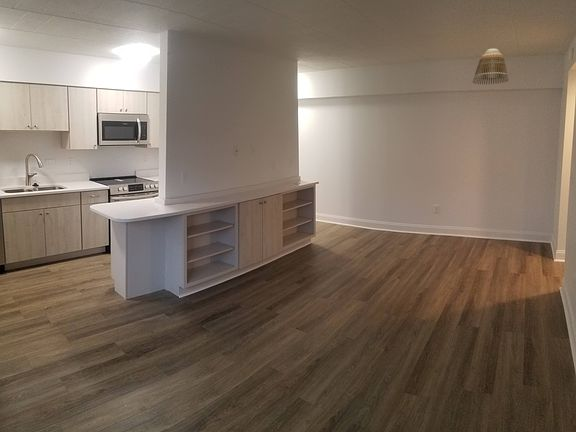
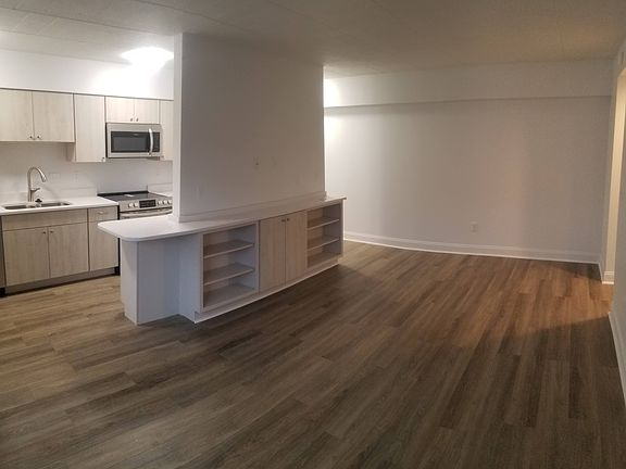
- lamp shade [471,48,509,86]
